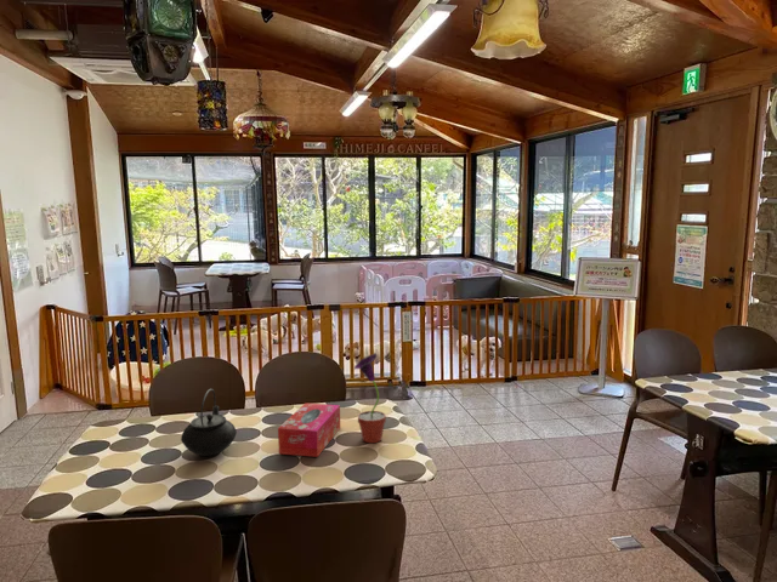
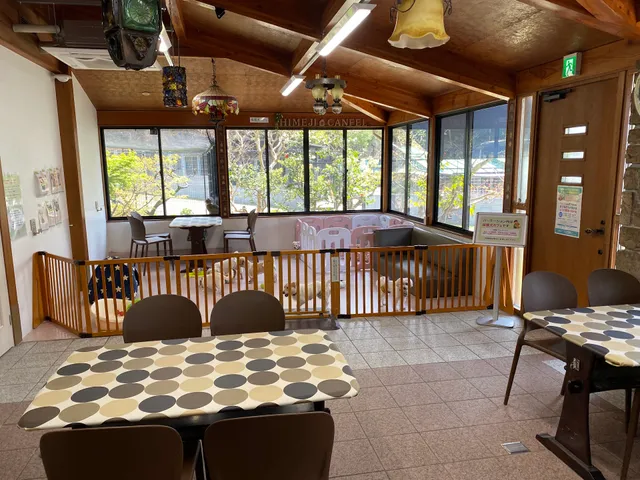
- tissue box [277,403,341,458]
- teapot [180,388,238,457]
- potted flower [353,352,387,444]
